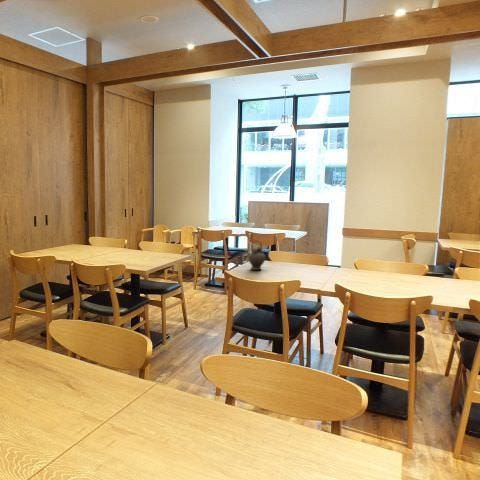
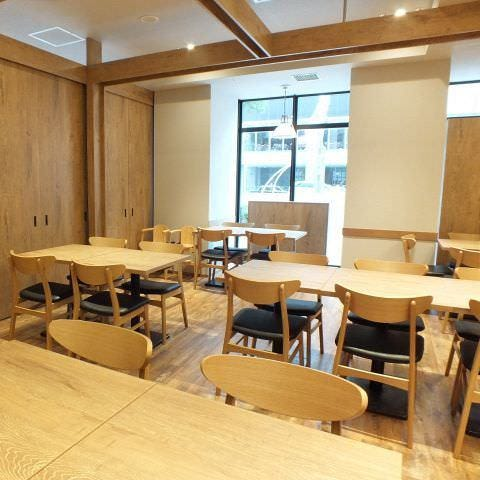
- teapot [245,239,266,271]
